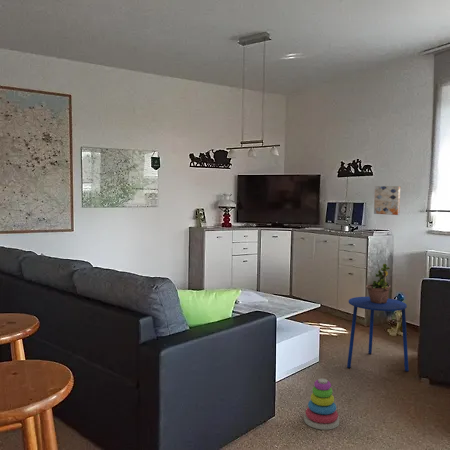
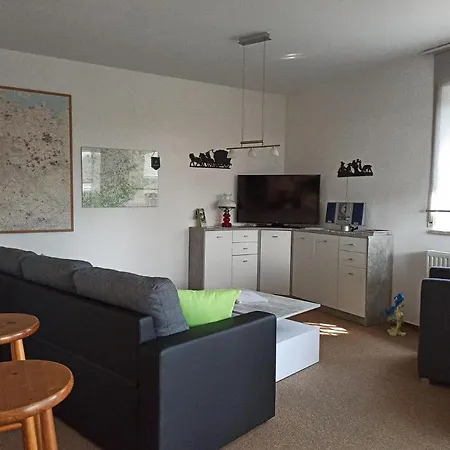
- side table [346,296,410,373]
- stacking toy [303,378,340,431]
- potted plant [365,263,391,303]
- wall art [373,185,401,216]
